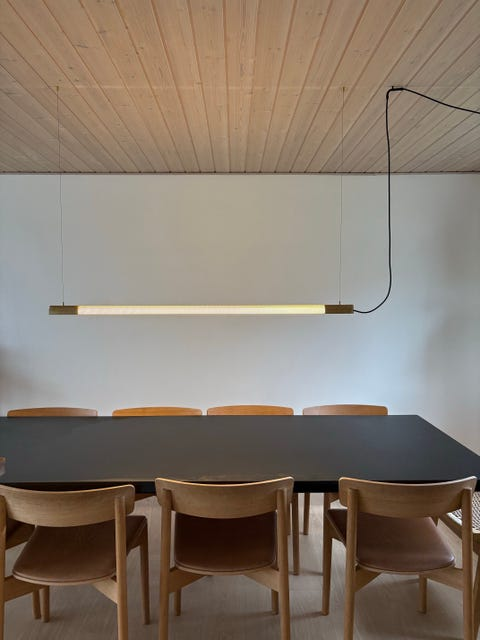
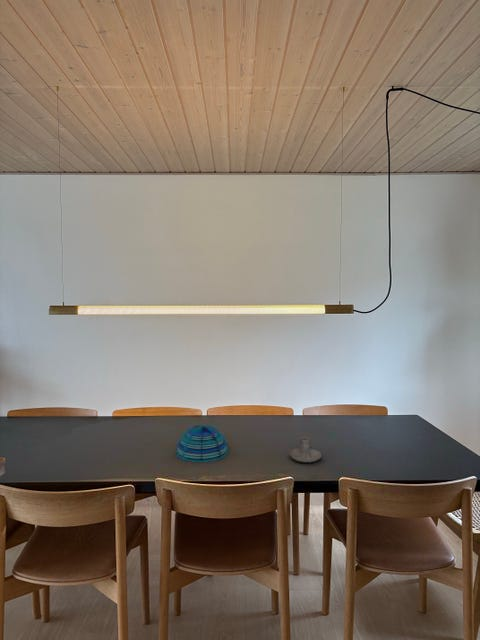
+ decorative bowl [176,424,229,463]
+ candle holder [289,436,322,463]
